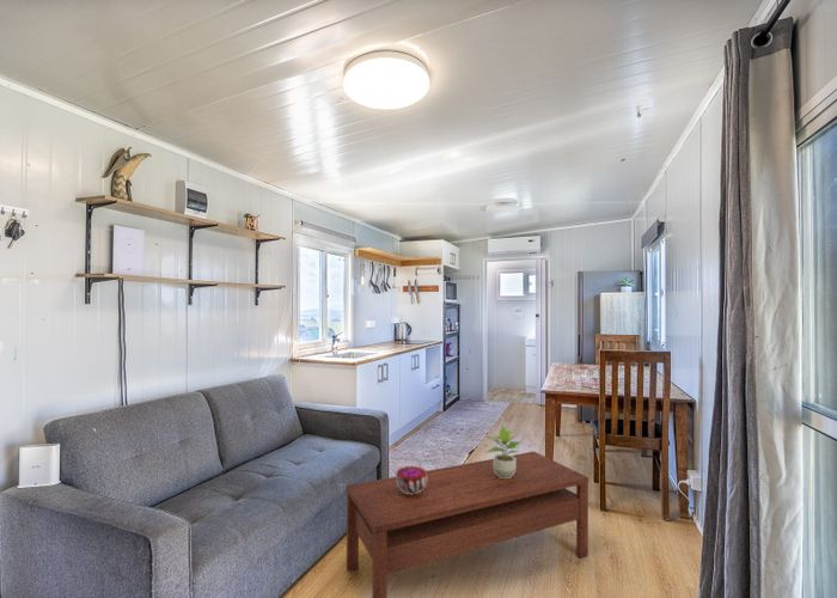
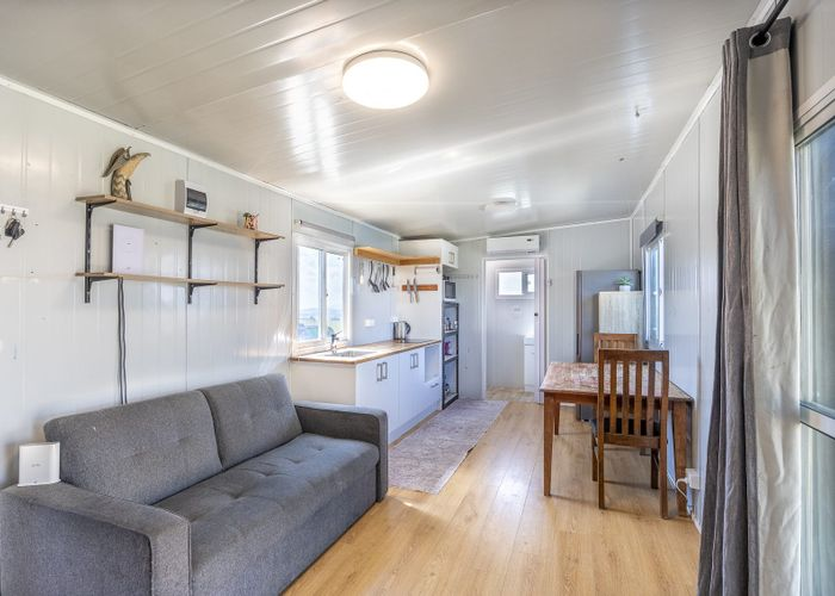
- decorative bowl [395,465,427,495]
- potted plant [482,425,523,478]
- coffee table [346,450,589,598]
